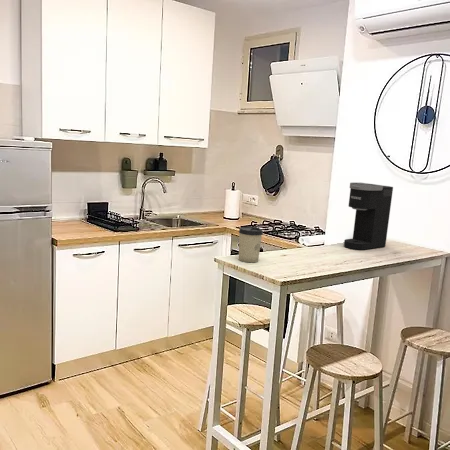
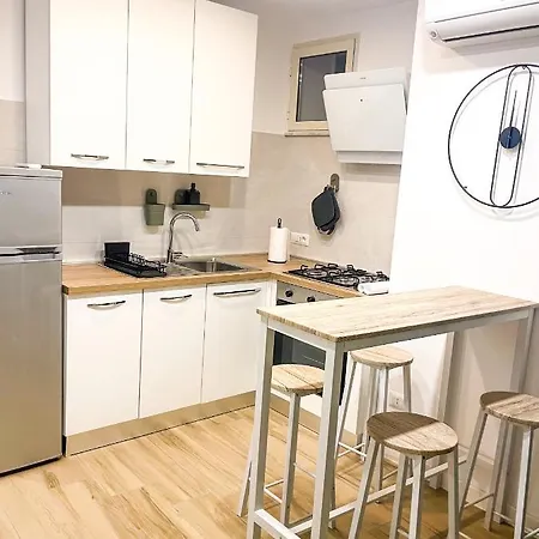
- coffee maker [343,182,394,251]
- cup [238,226,264,263]
